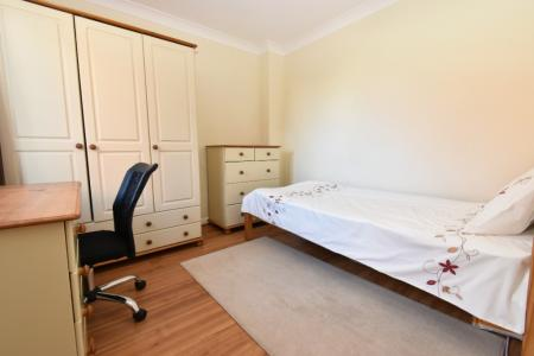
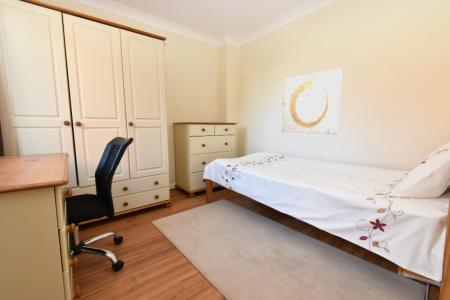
+ wall art [281,67,343,135]
